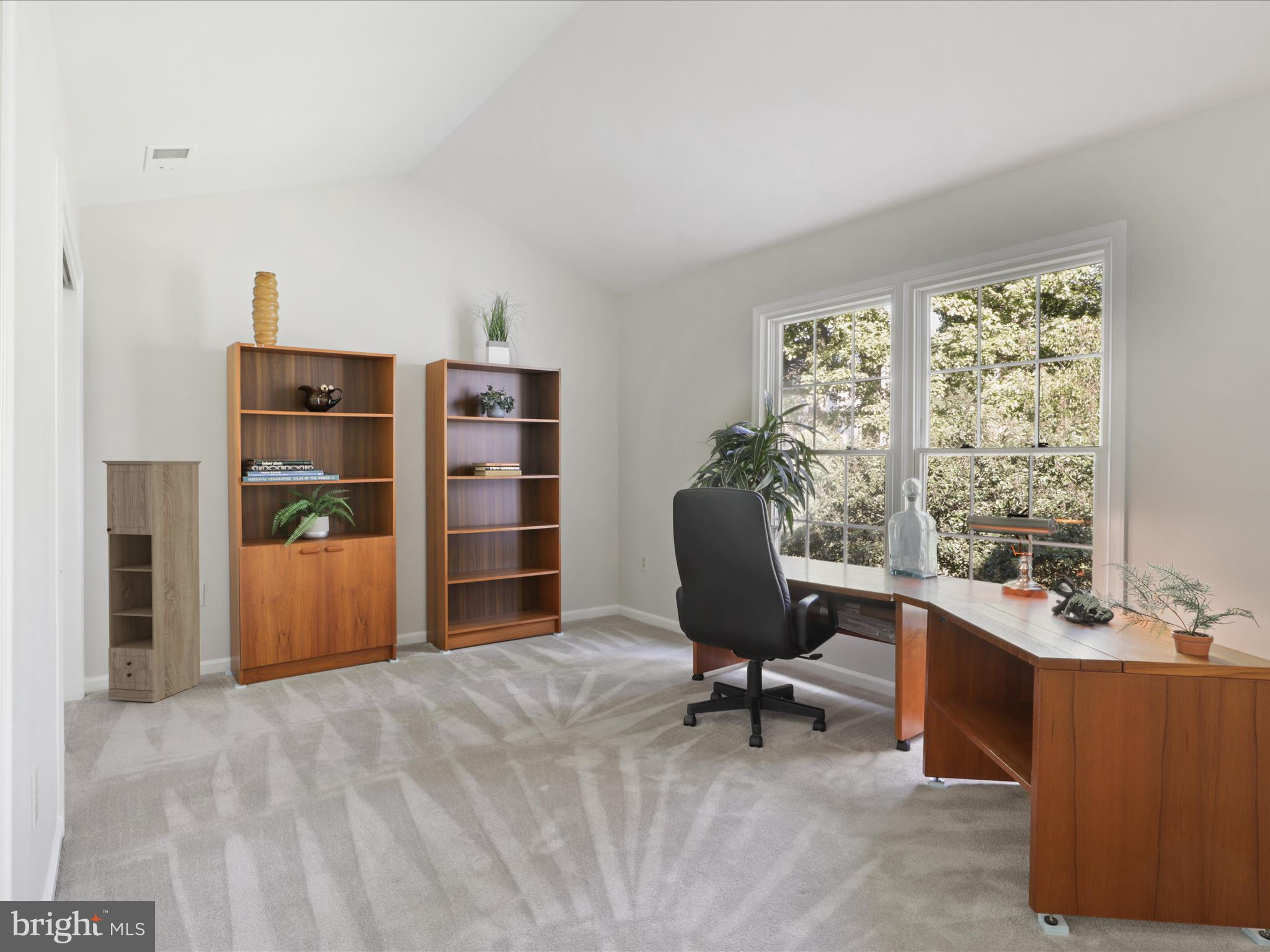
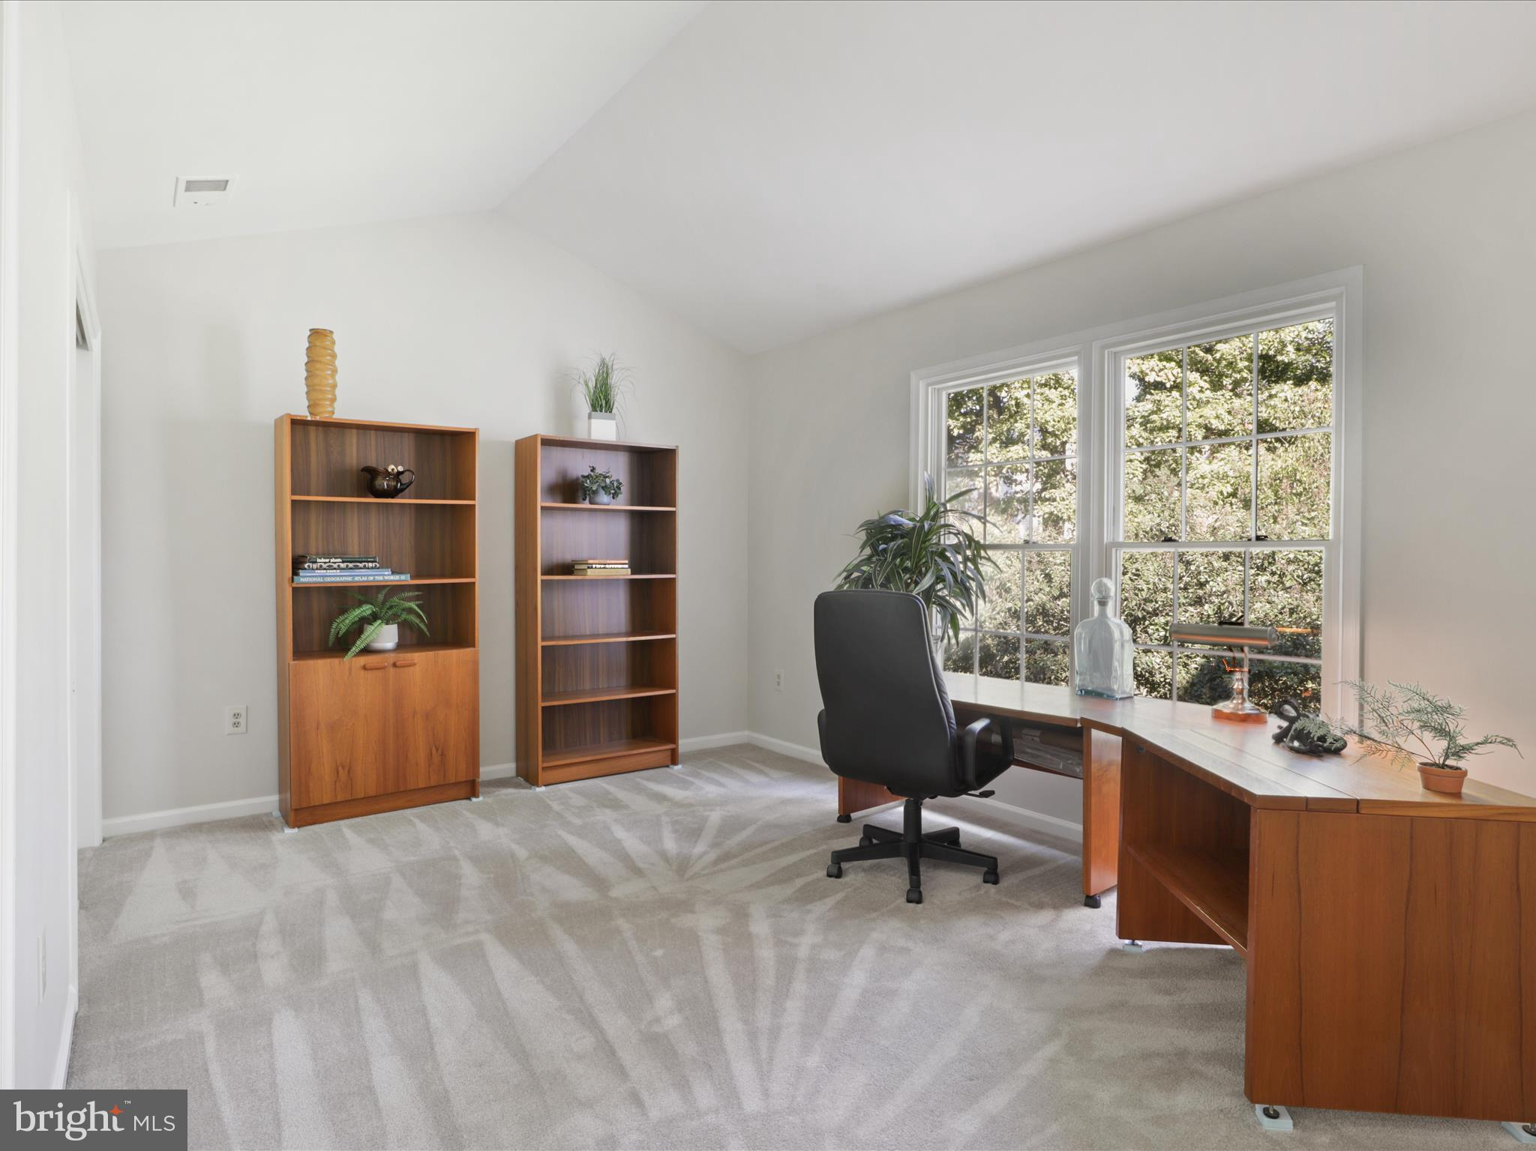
- storage cabinet [101,460,202,703]
